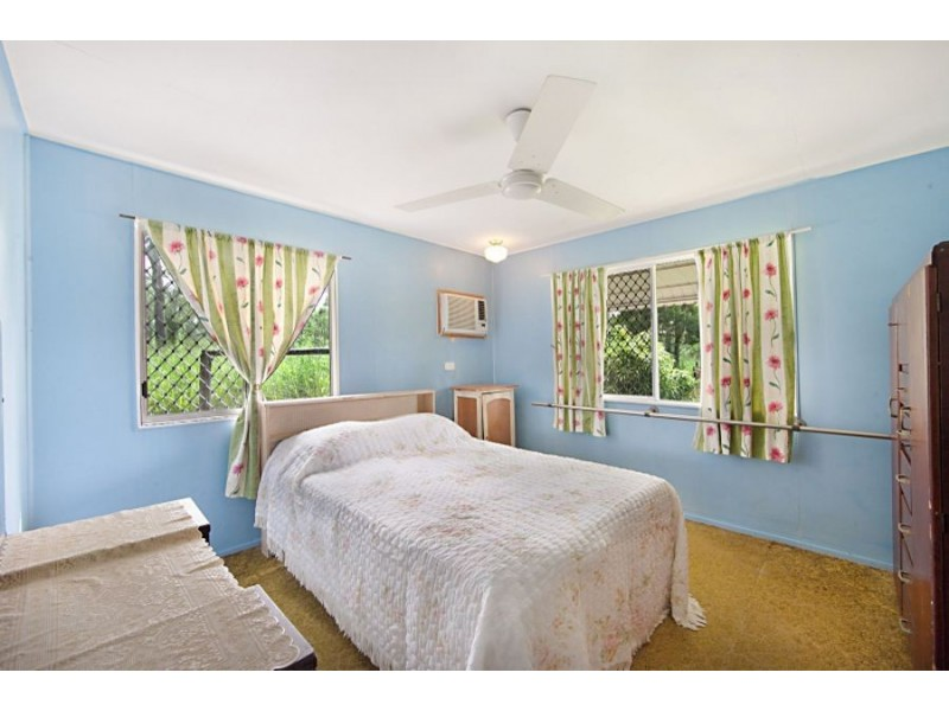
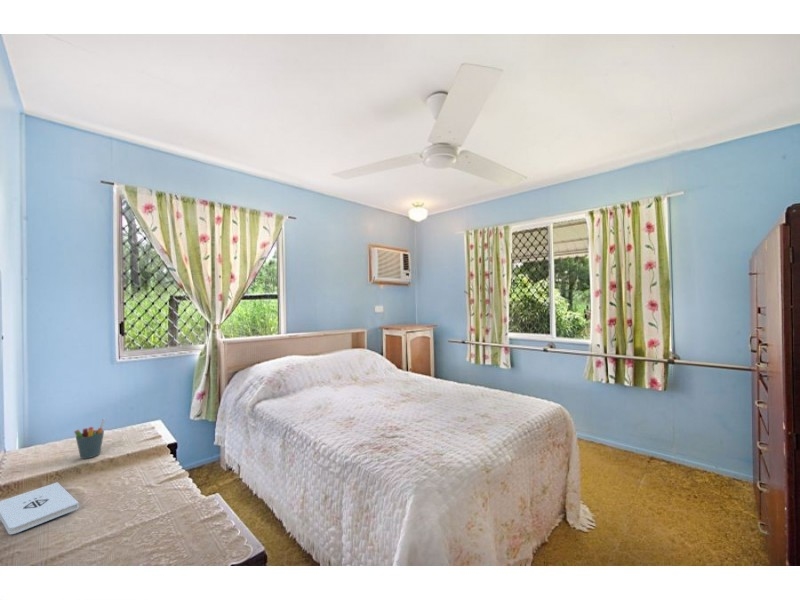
+ pen holder [73,418,106,460]
+ notepad [0,481,80,535]
